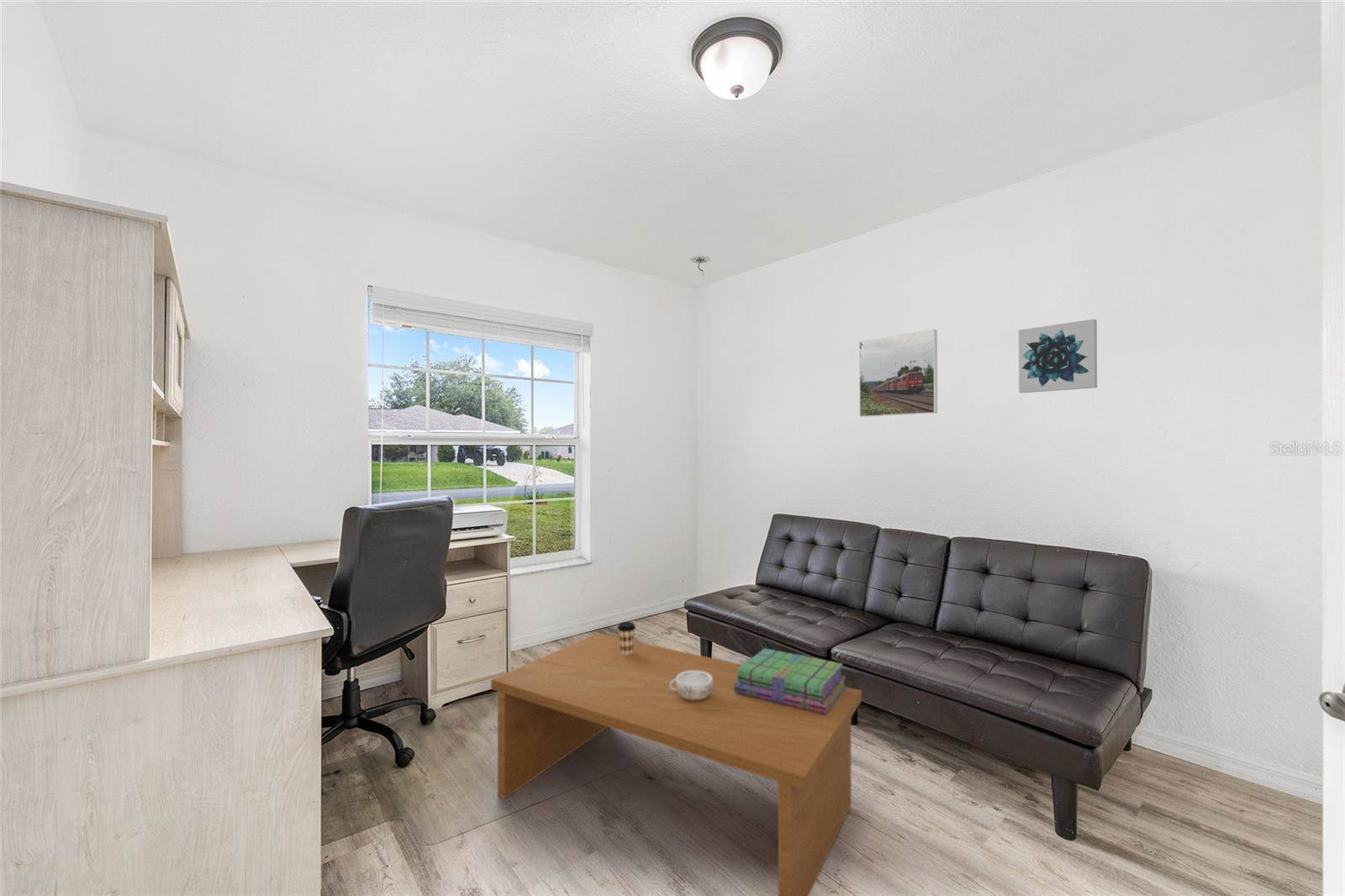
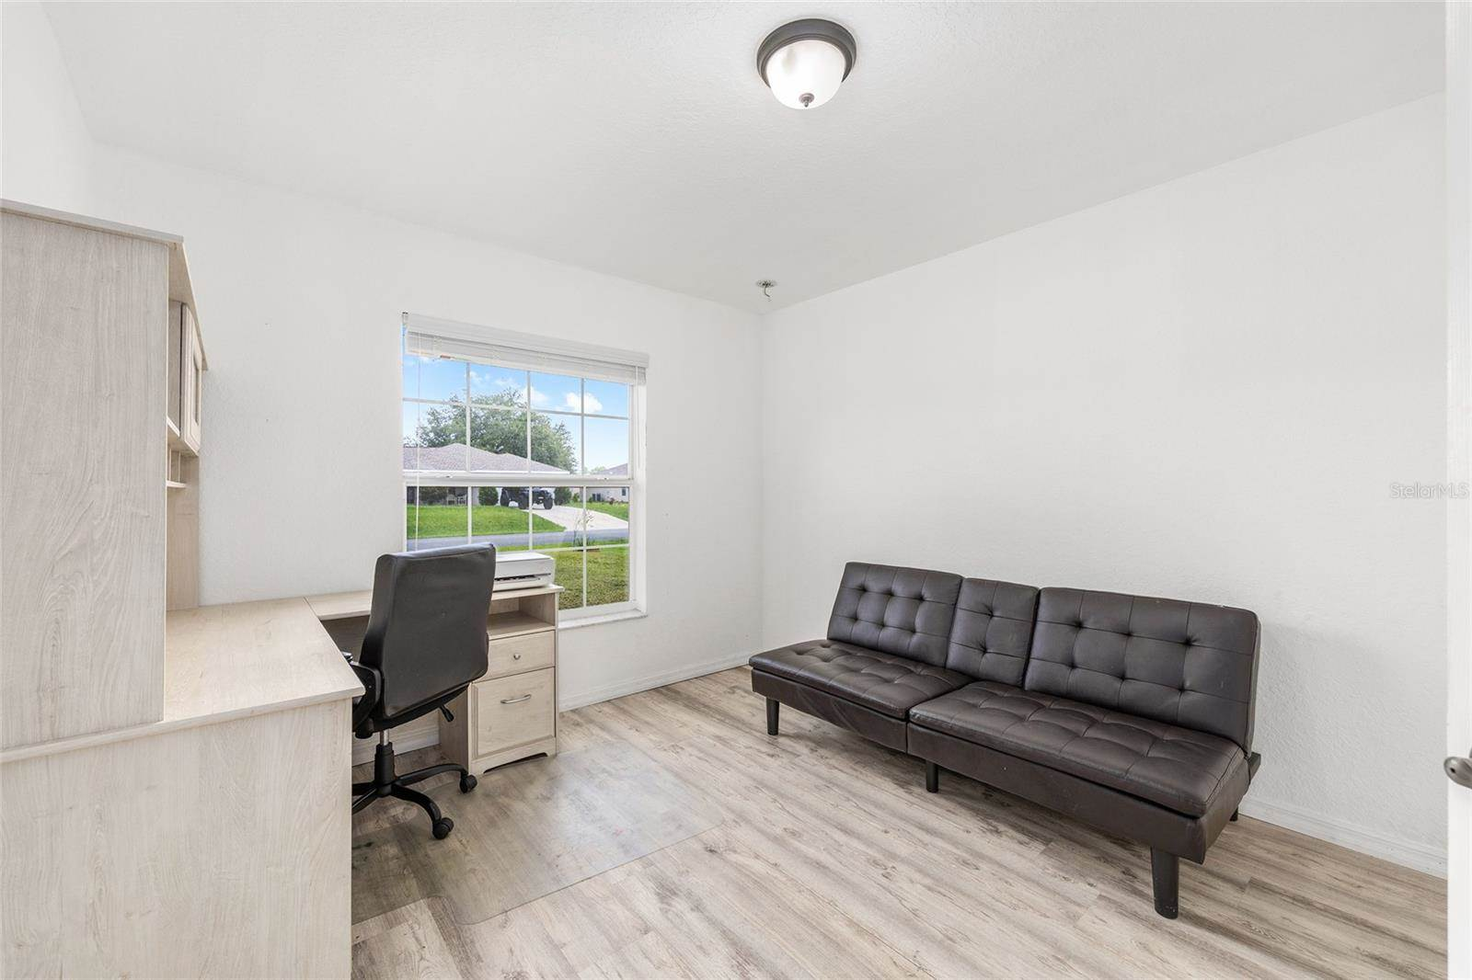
- coffee table [490,632,862,896]
- stack of books [735,647,847,714]
- coffee cup [616,621,636,655]
- wall art [1018,319,1098,394]
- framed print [858,329,938,418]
- decorative bowl [670,671,713,700]
